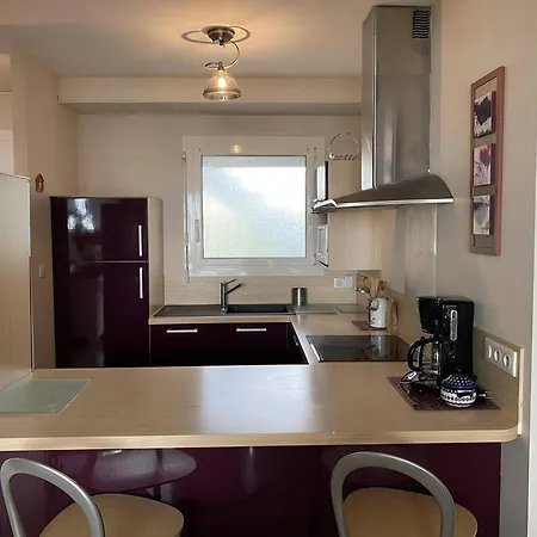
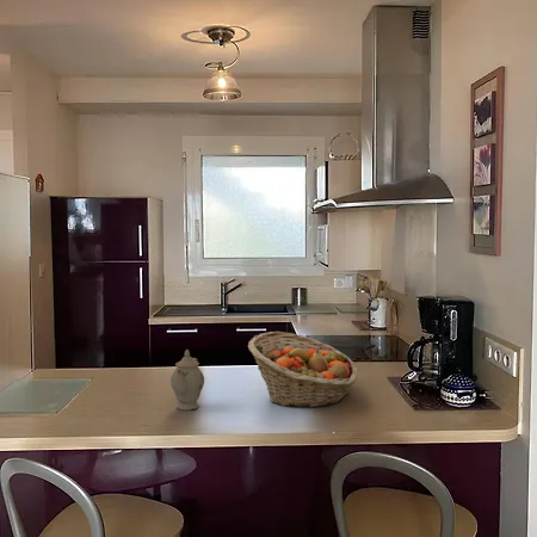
+ chinaware [169,348,205,412]
+ fruit basket [247,331,359,409]
